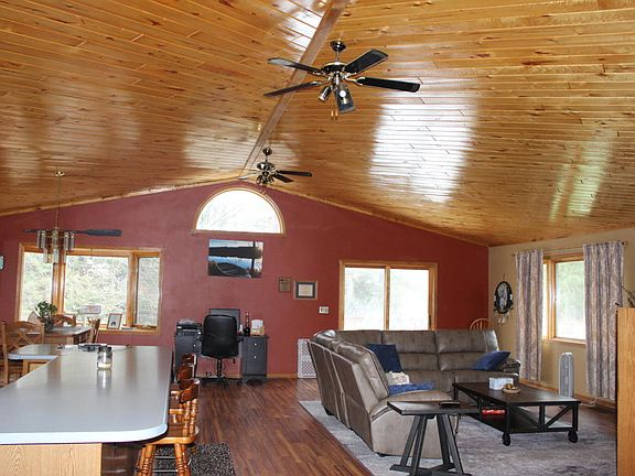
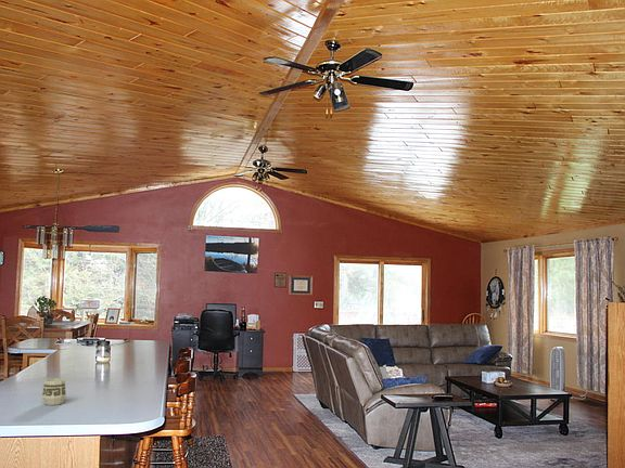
+ cup [41,378,67,406]
